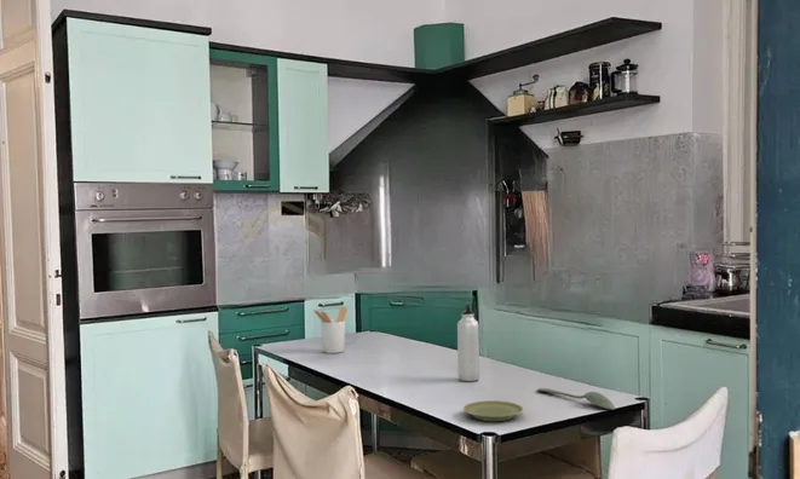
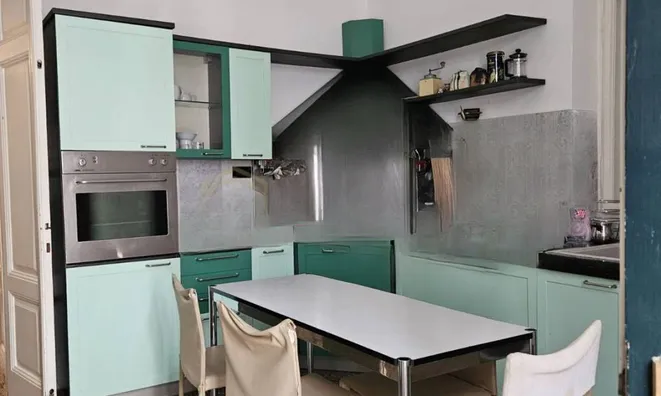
- utensil holder [312,306,349,354]
- spoon [536,387,616,411]
- plate [462,399,524,422]
- water bottle [456,301,480,382]
